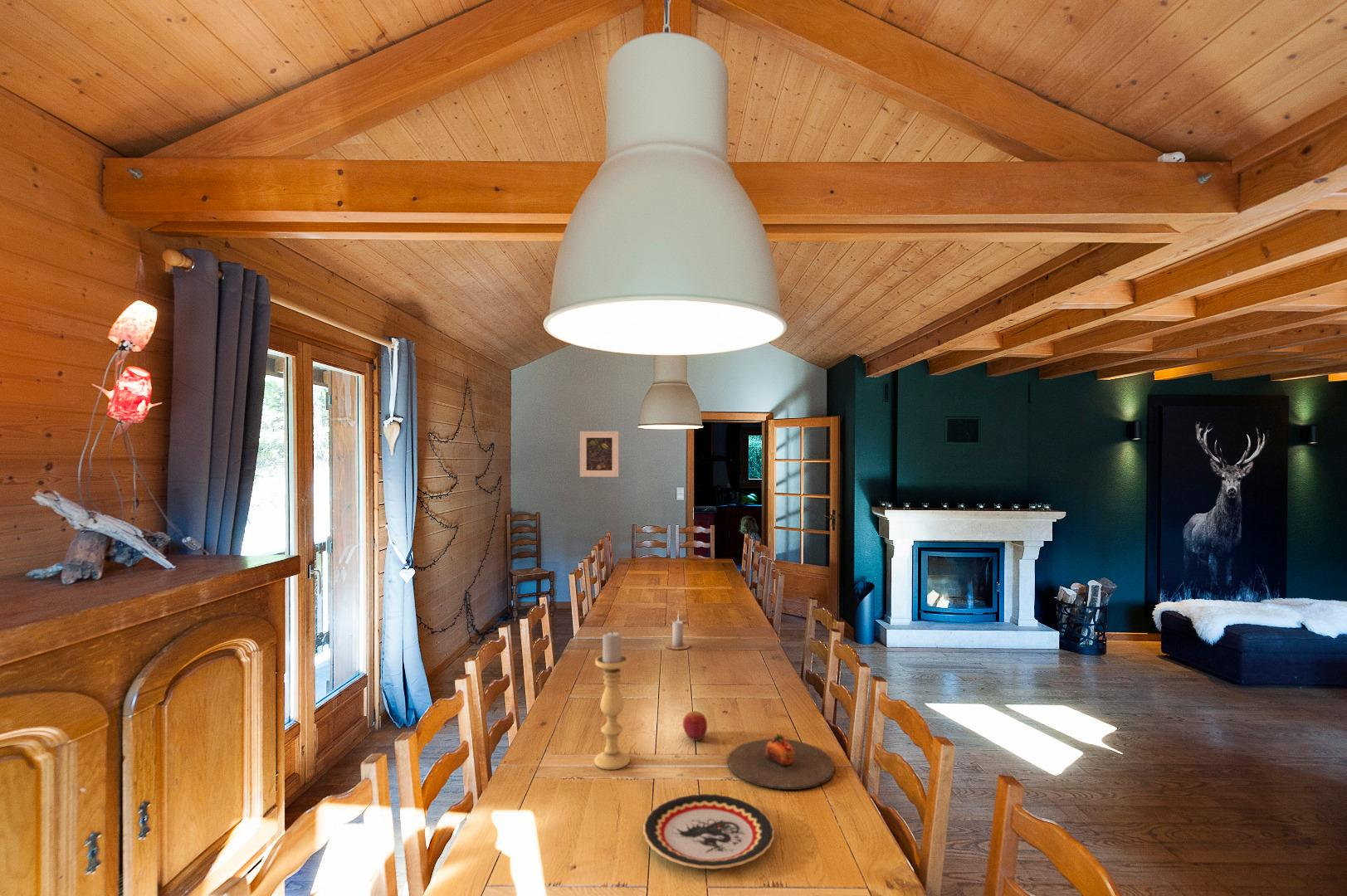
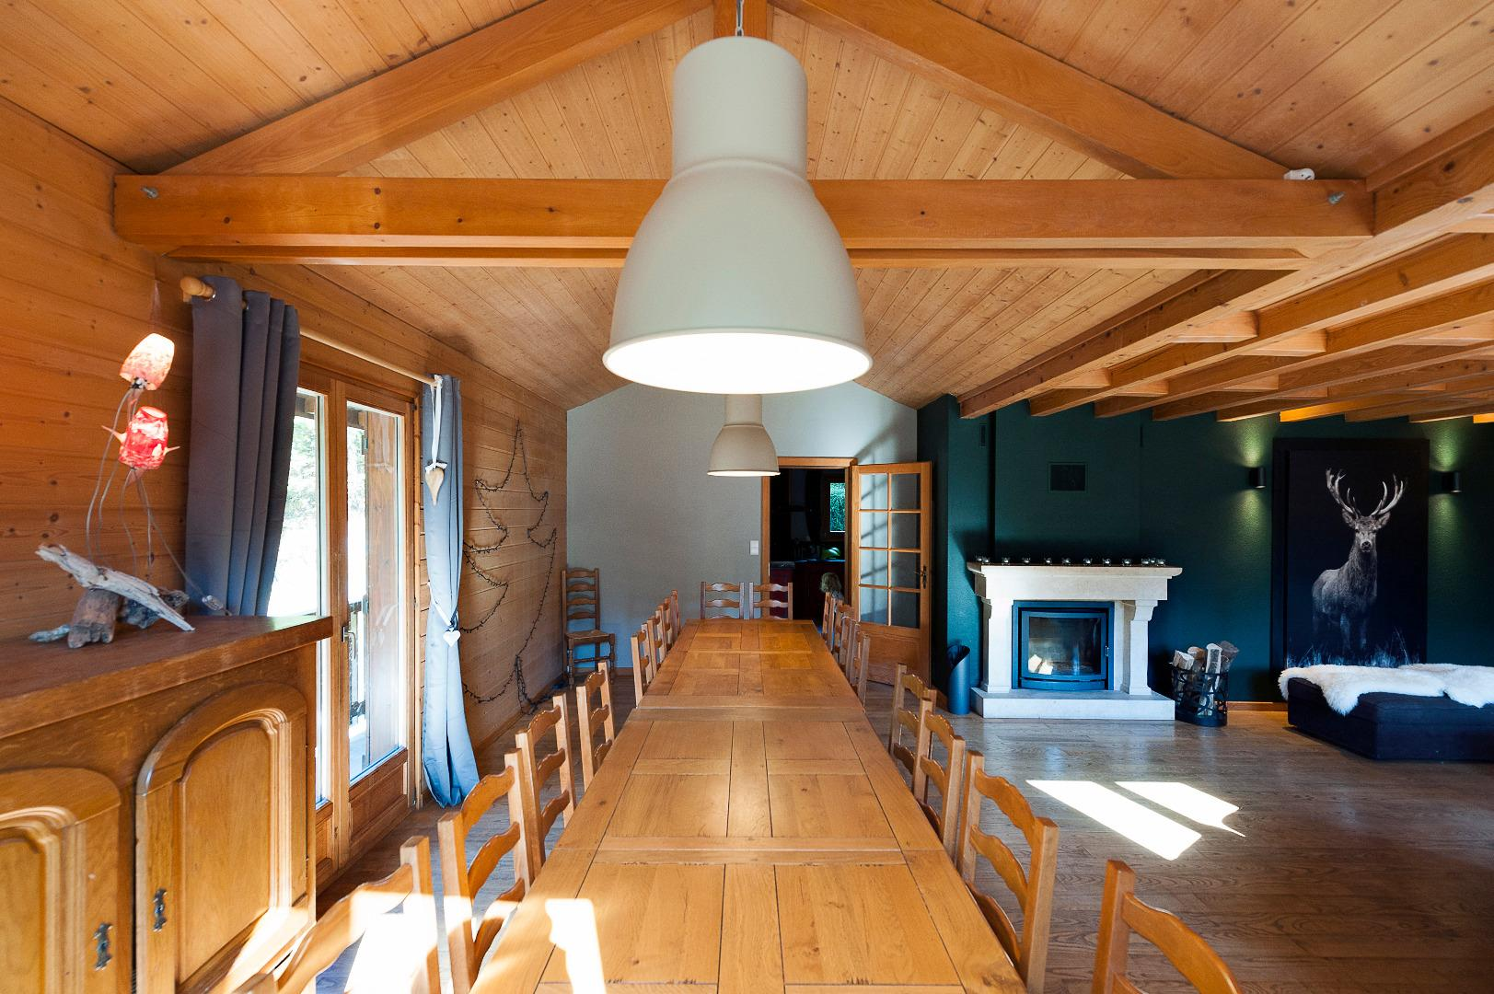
- plate [727,733,836,791]
- candle [665,611,691,650]
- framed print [579,431,619,478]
- candle holder [593,630,631,771]
- plate [642,793,775,869]
- fruit [682,710,708,742]
